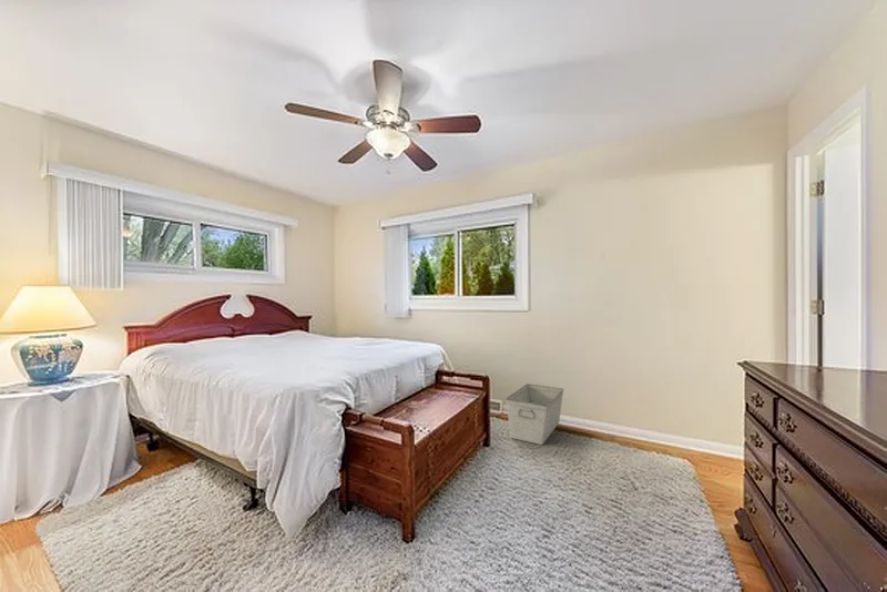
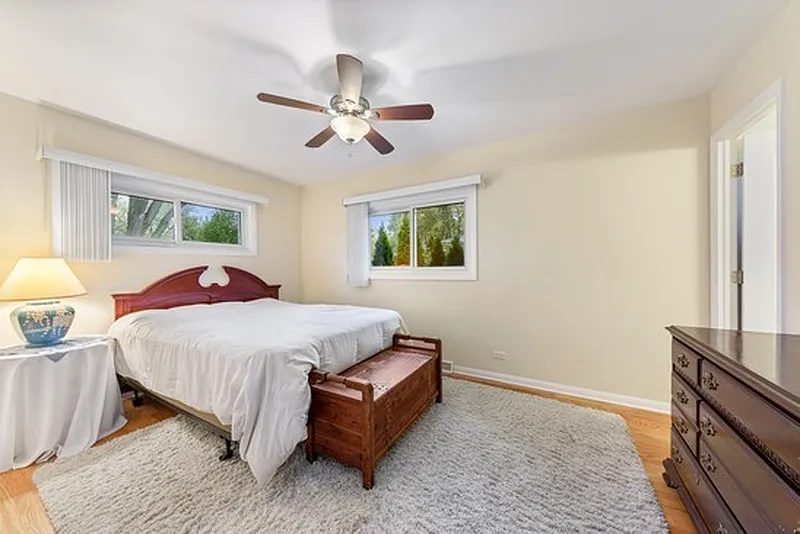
- storage bin [504,382,564,446]
